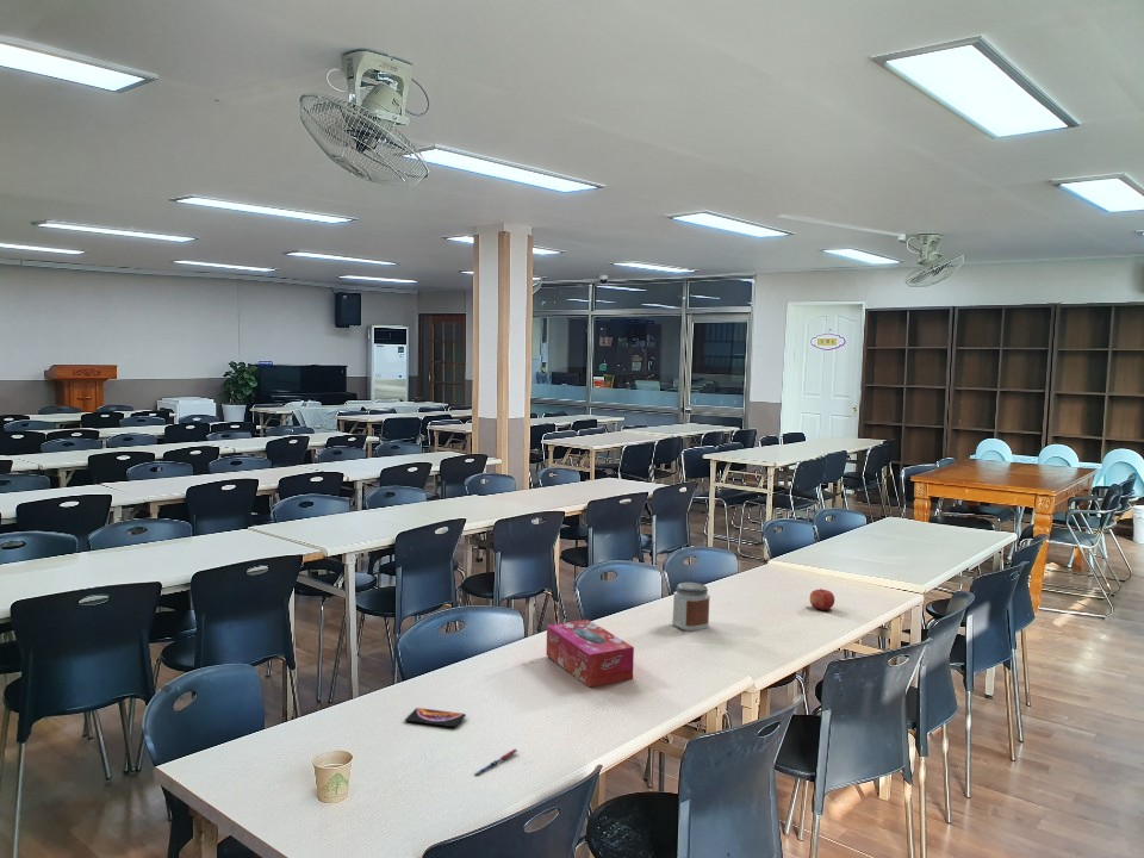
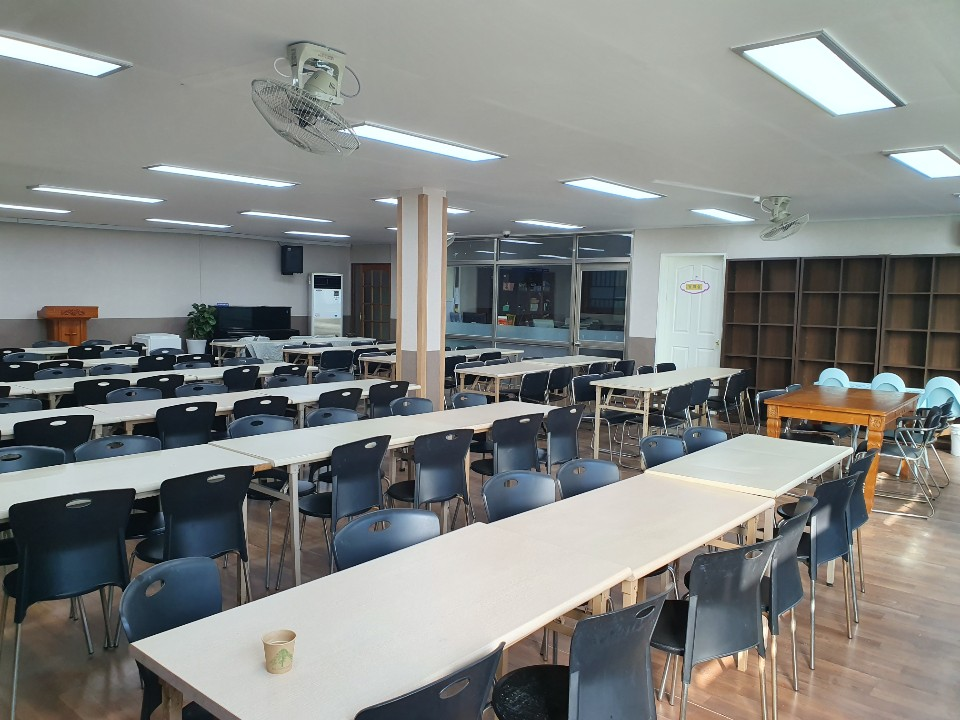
- tissue box [546,618,635,689]
- fruit [809,587,835,611]
- pen [473,747,518,777]
- smartphone [404,707,467,728]
- jar [671,582,711,632]
